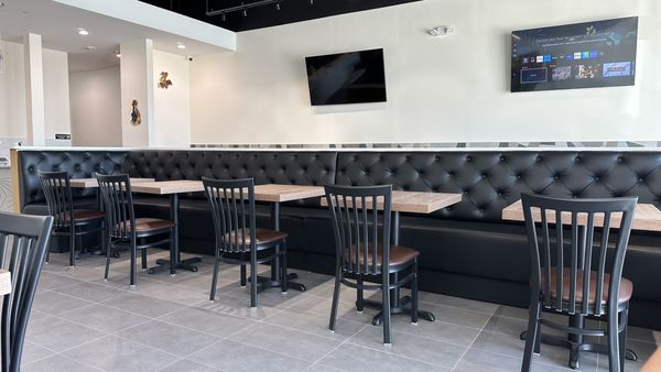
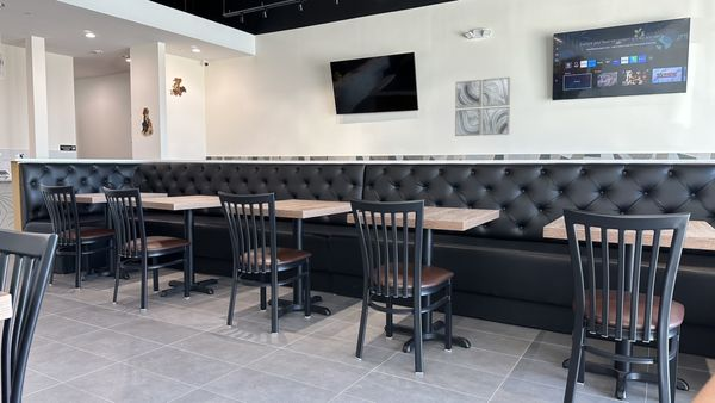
+ wall art [454,76,511,137]
